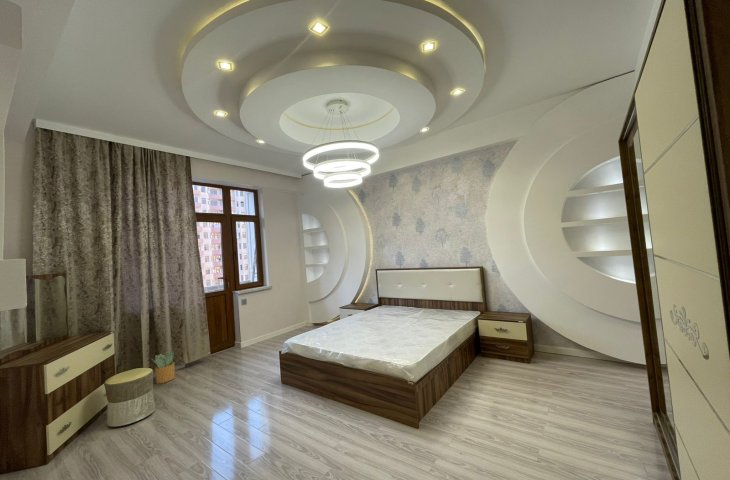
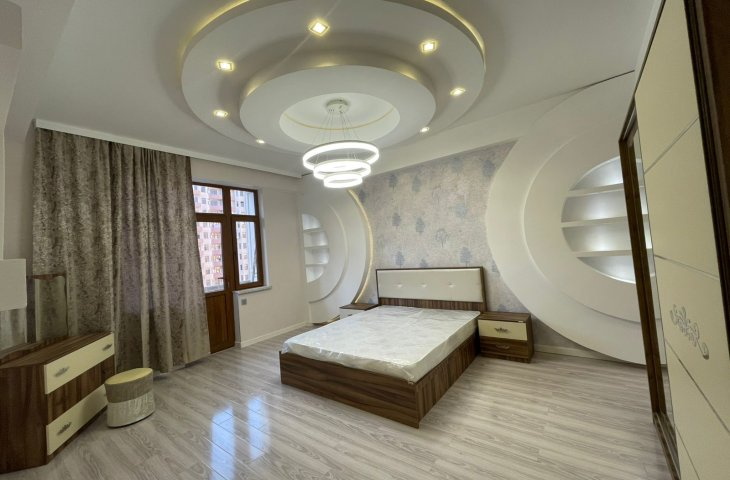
- potted plant [150,350,176,384]
